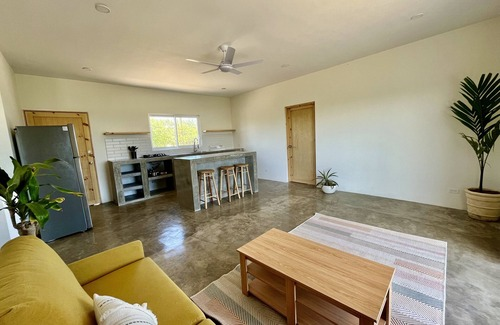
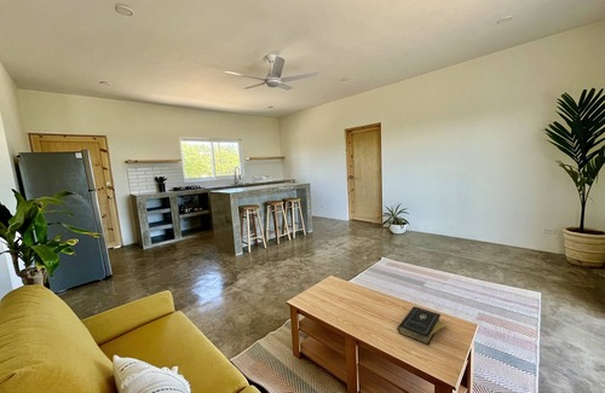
+ book [397,306,446,346]
